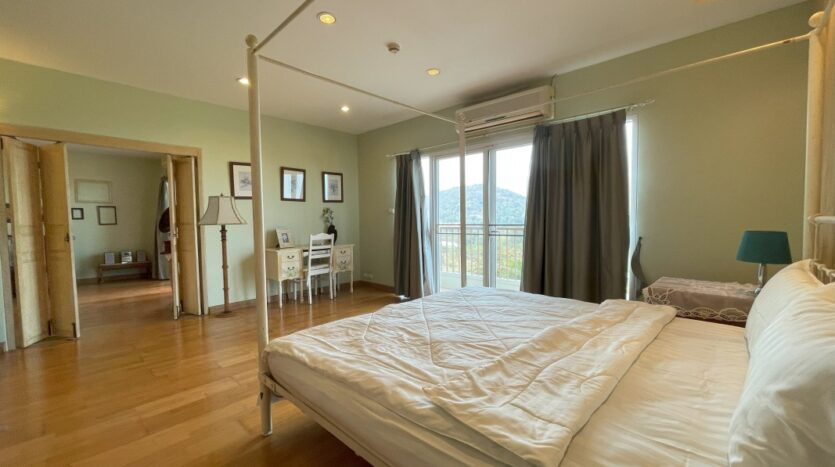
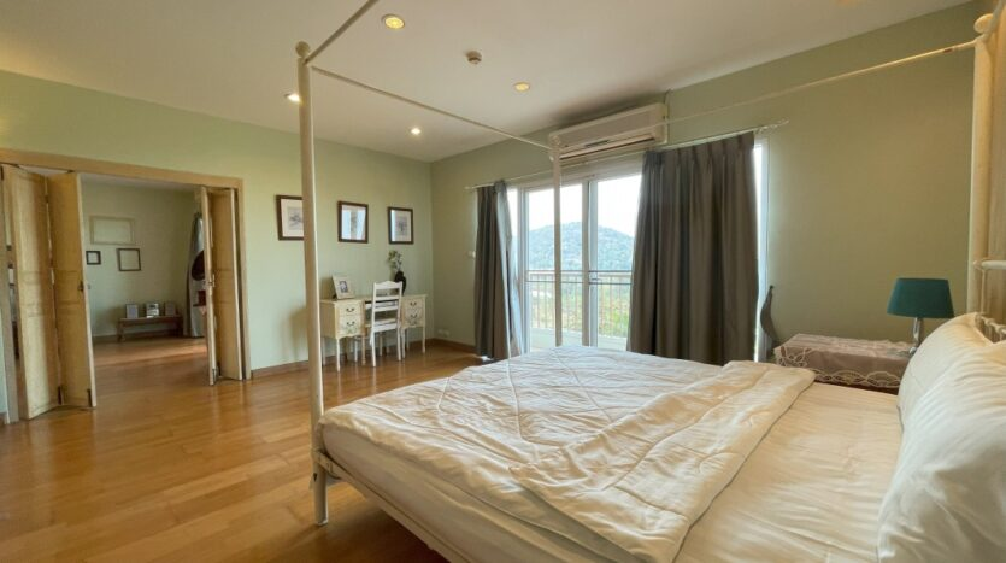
- floor lamp [195,192,248,319]
